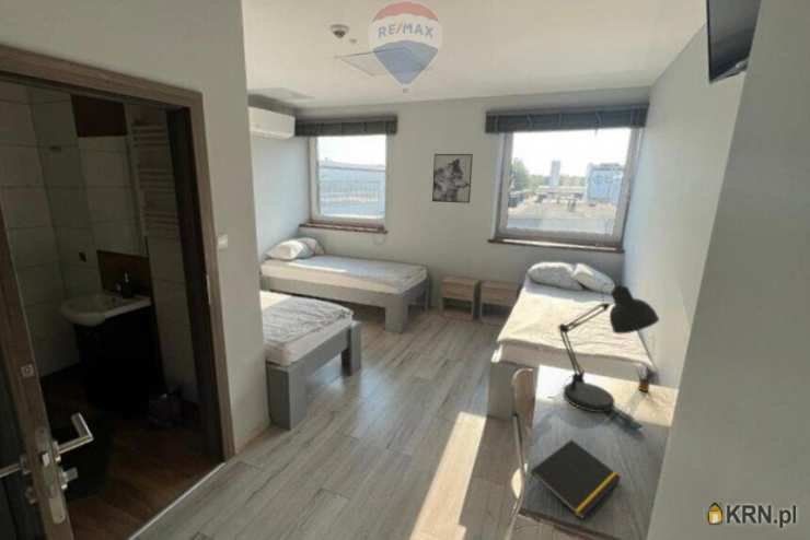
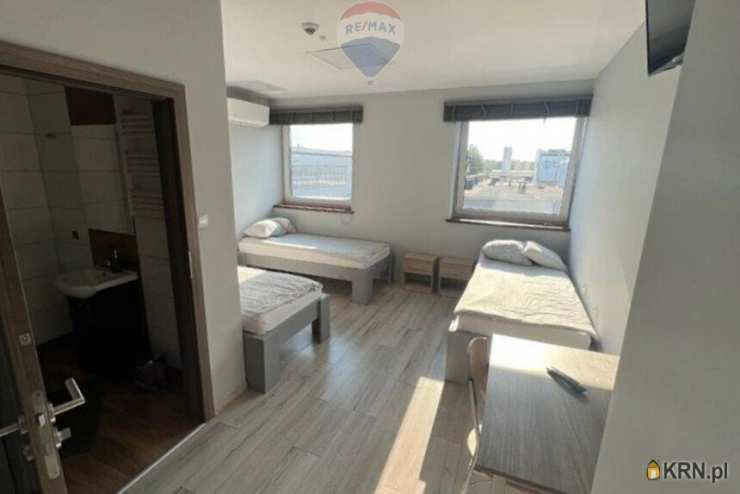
- pencil box [635,366,658,392]
- desk lamp [548,282,660,413]
- wall art [431,153,474,204]
- notepad [528,438,623,520]
